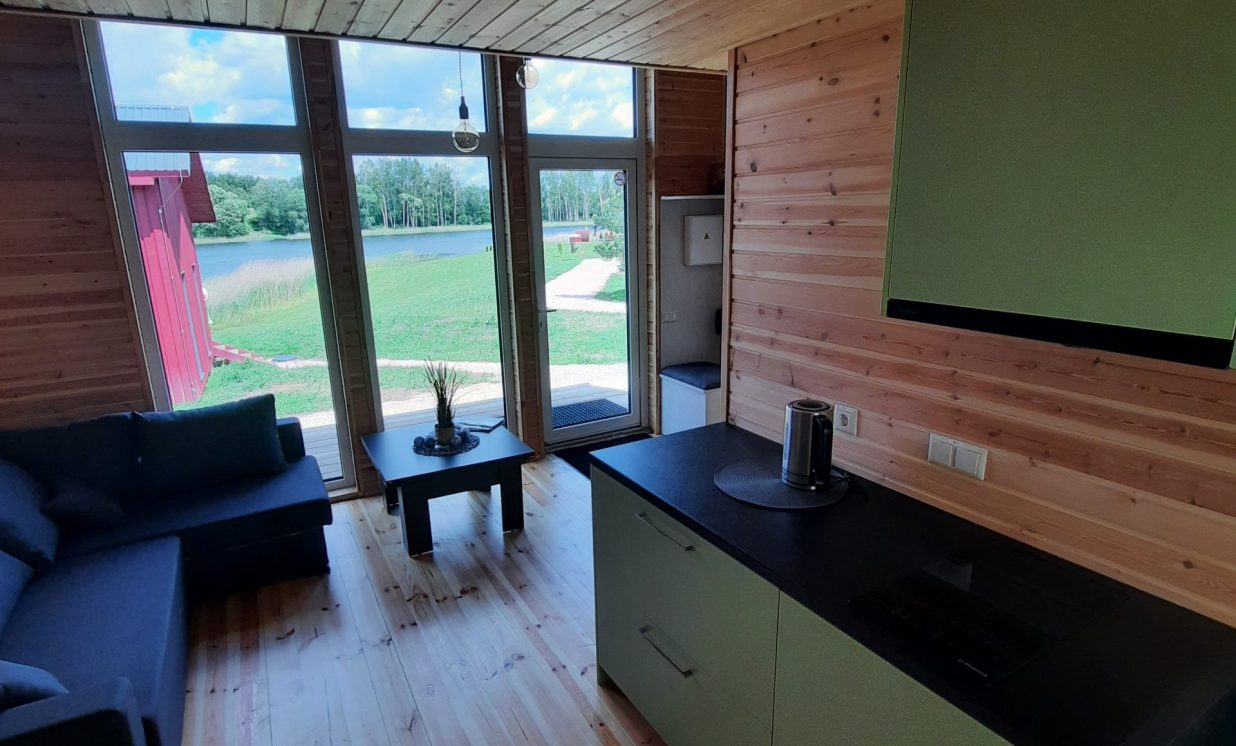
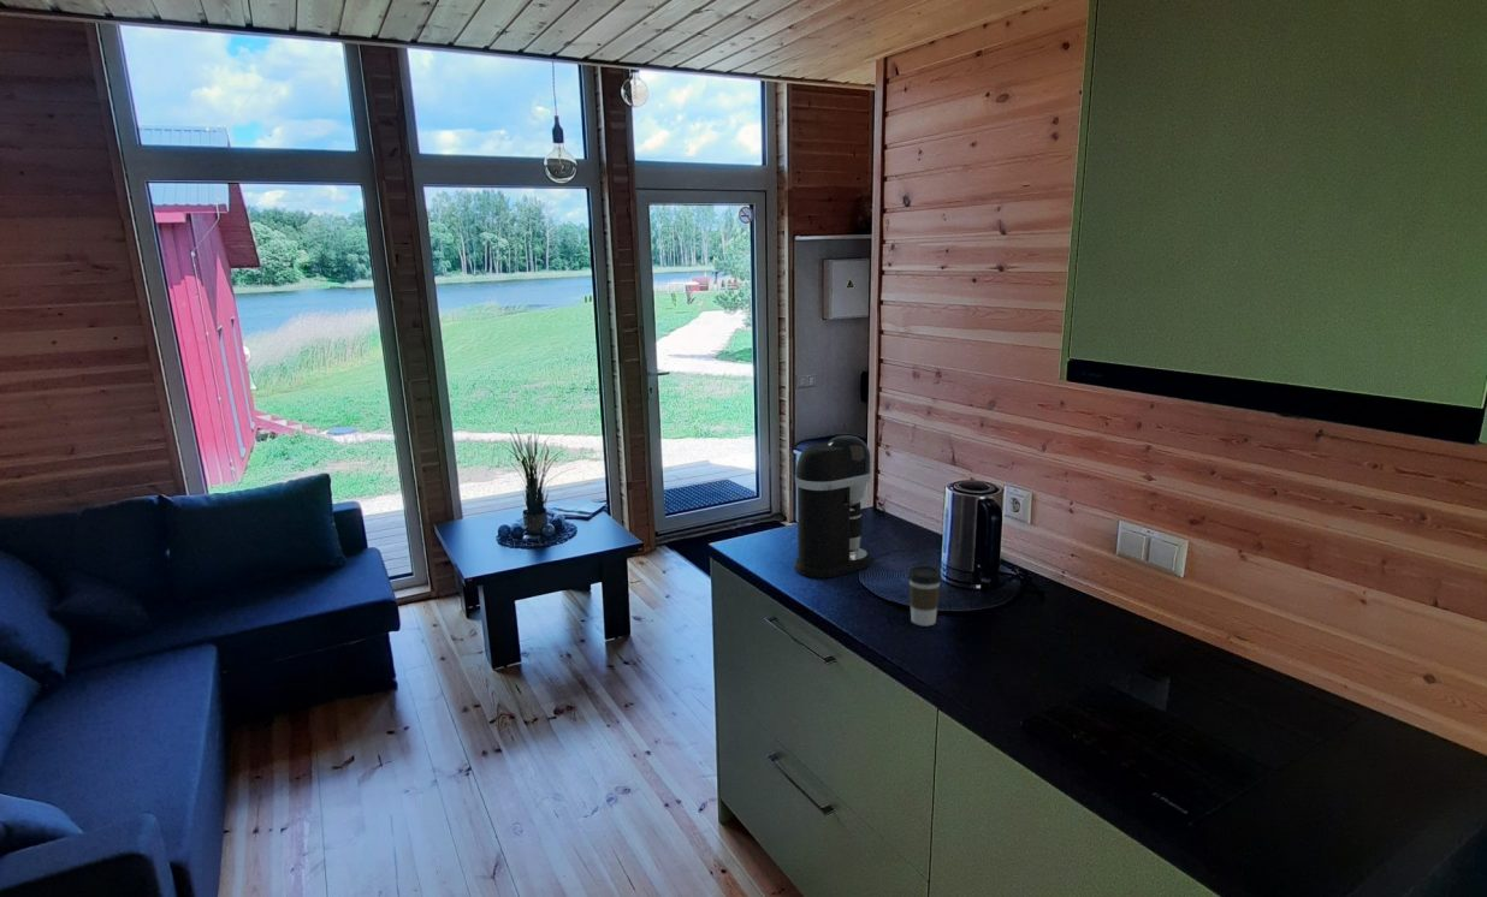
+ coffee cup [907,564,943,628]
+ coffee maker [793,434,872,580]
